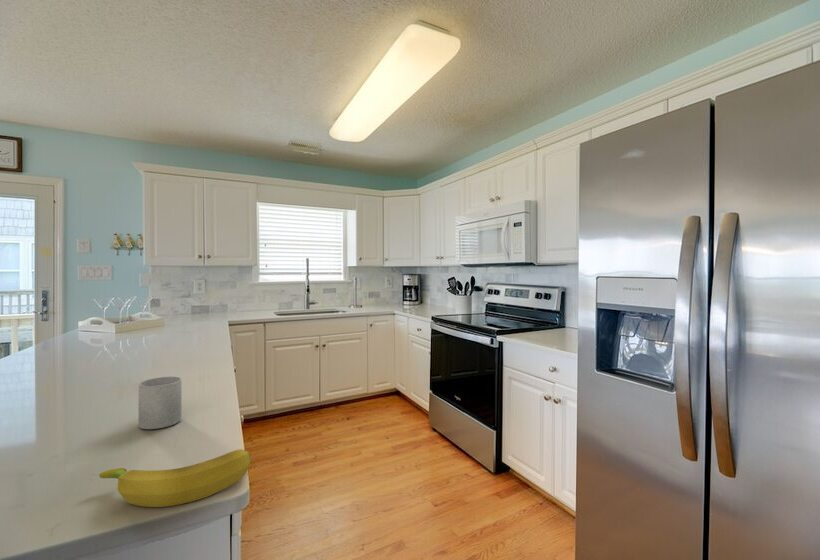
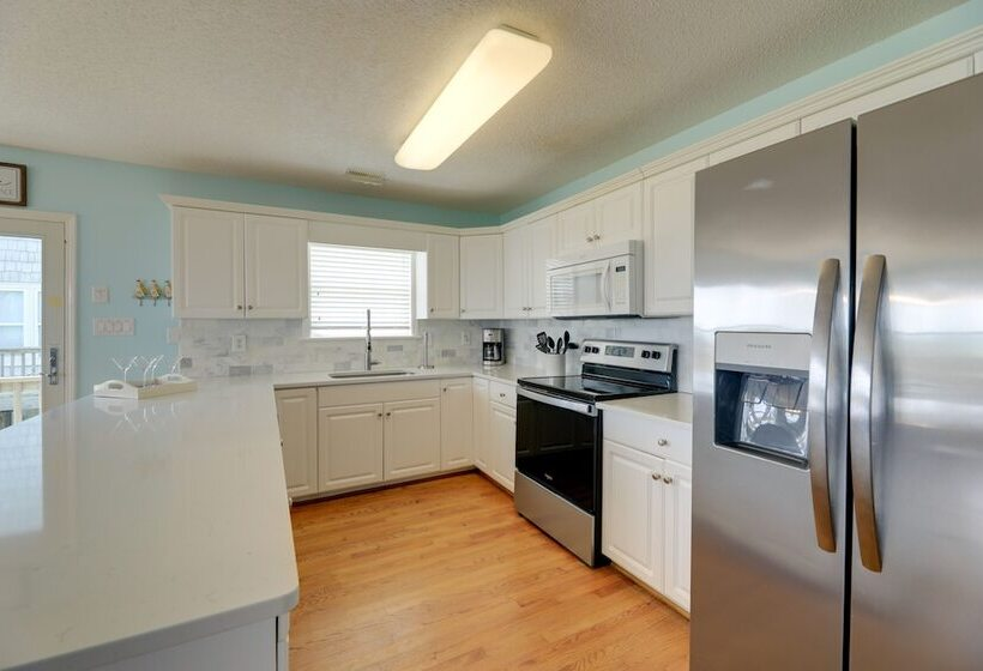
- mug [138,376,183,430]
- banana [98,448,252,508]
